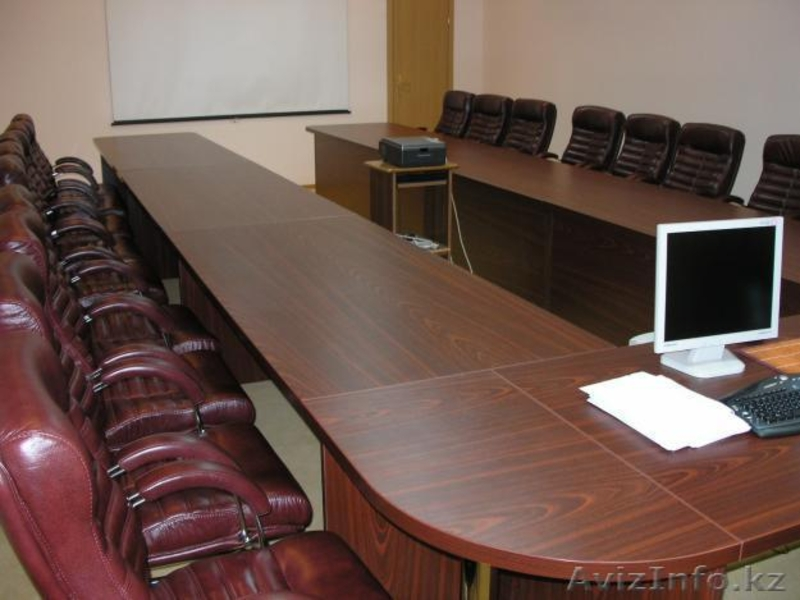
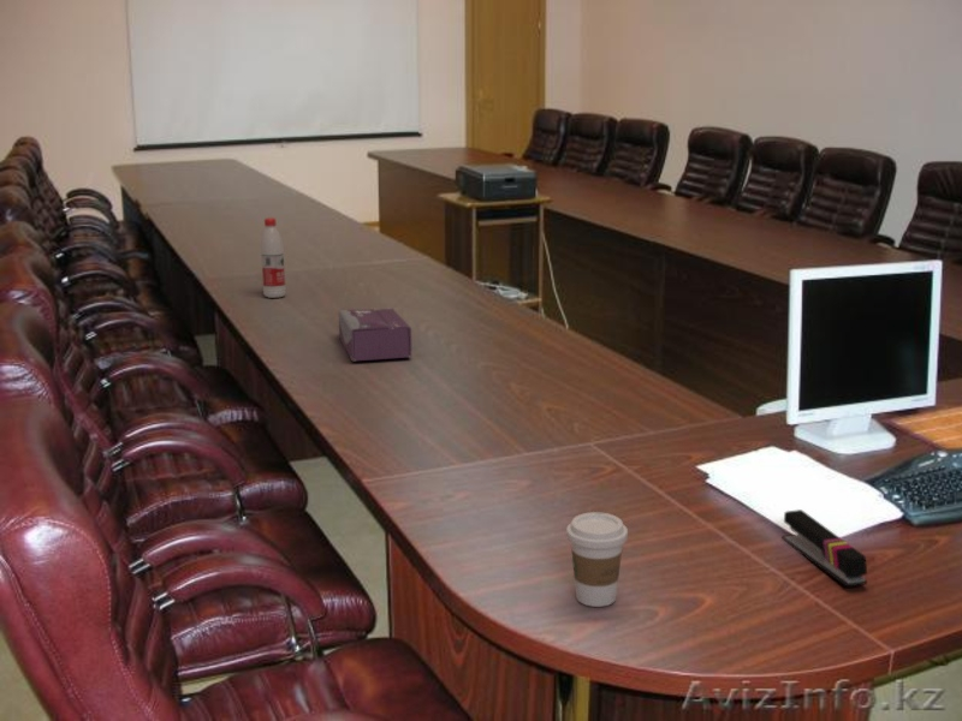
+ stapler [780,508,868,588]
+ coffee cup [565,511,629,608]
+ tissue box [338,308,412,362]
+ water bottle [260,216,287,299]
